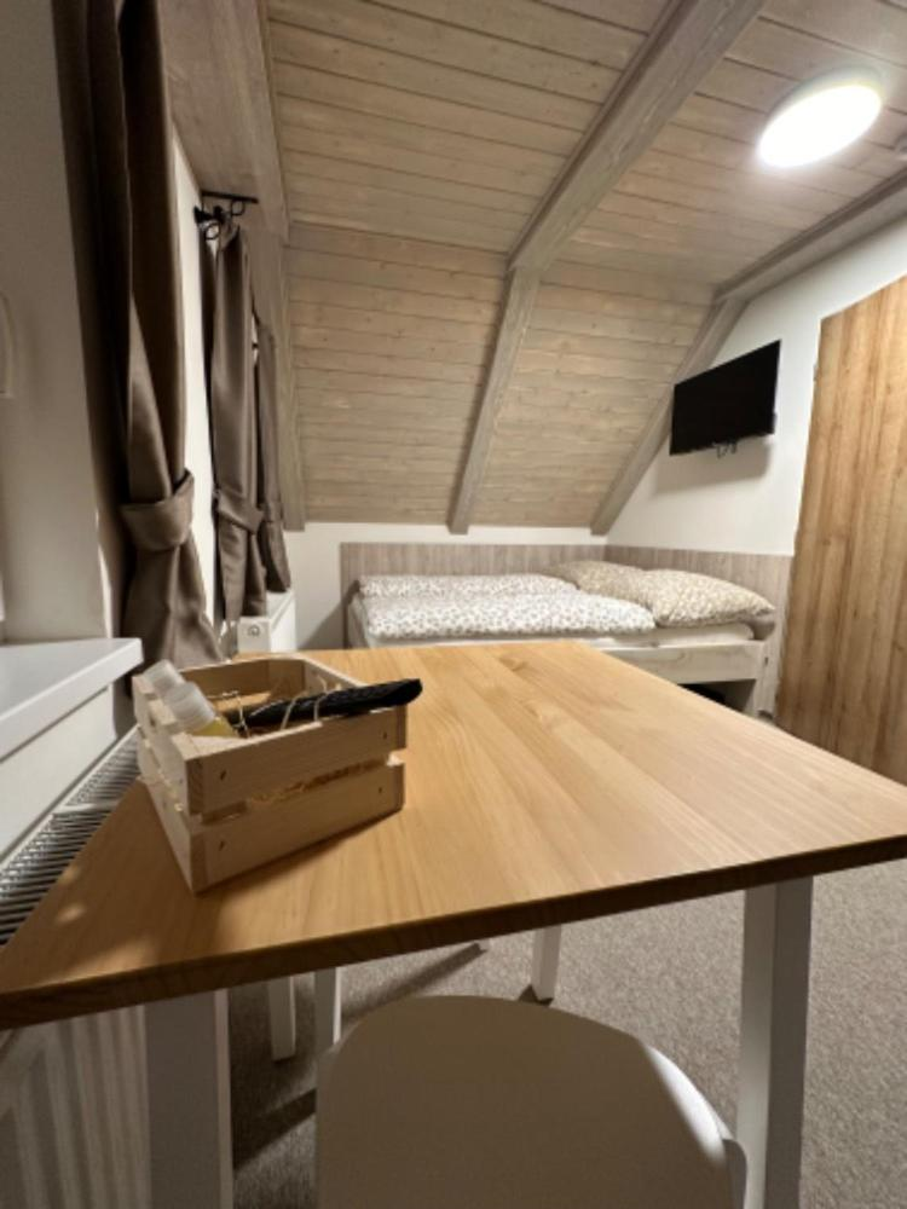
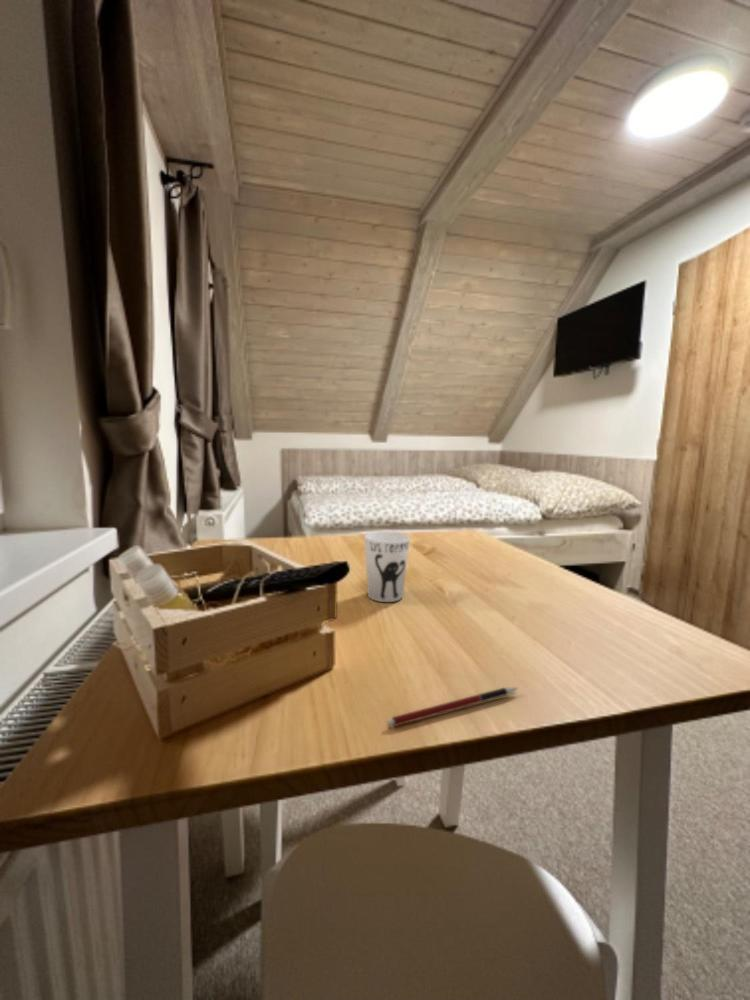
+ pen [386,686,519,727]
+ cup [363,530,411,603]
